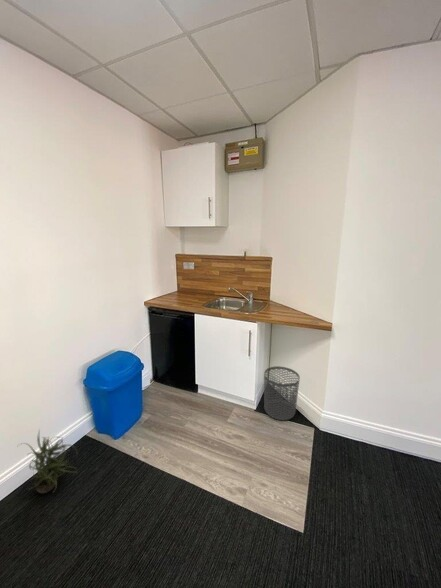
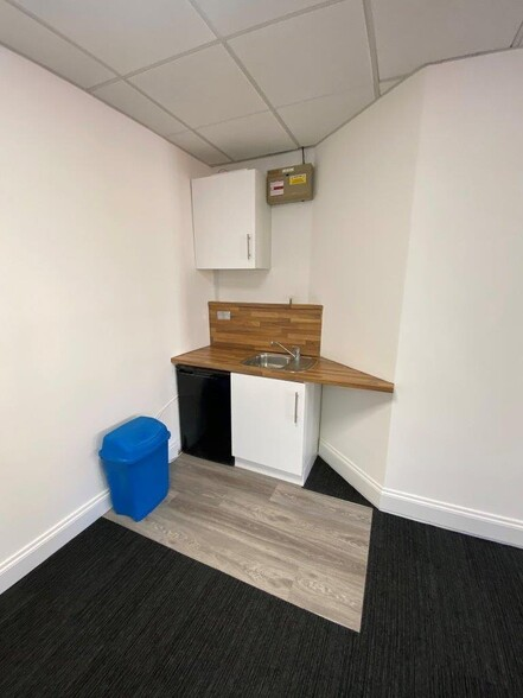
- potted plant [17,428,78,494]
- waste bin [263,365,301,421]
